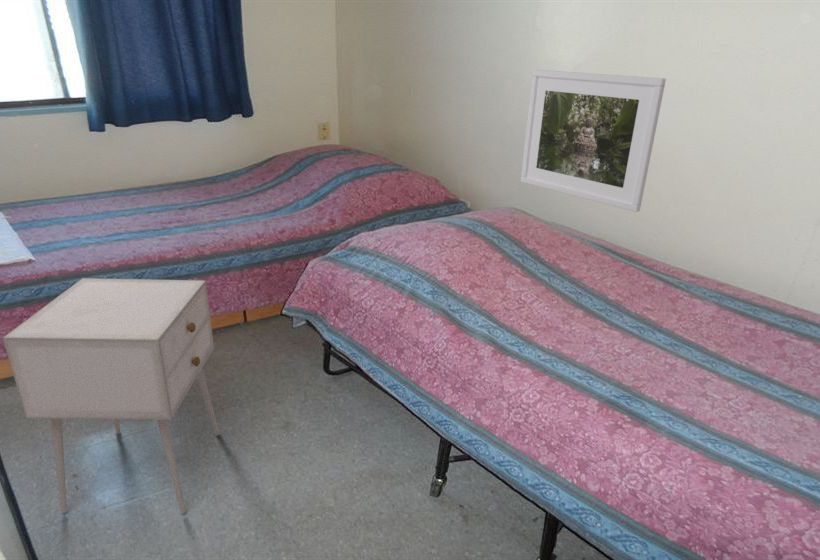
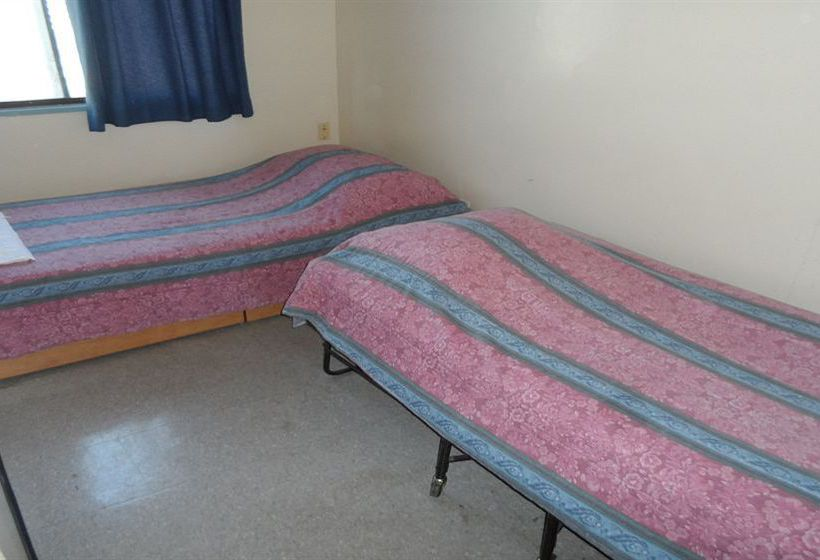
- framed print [520,69,667,213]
- nightstand [2,277,221,514]
